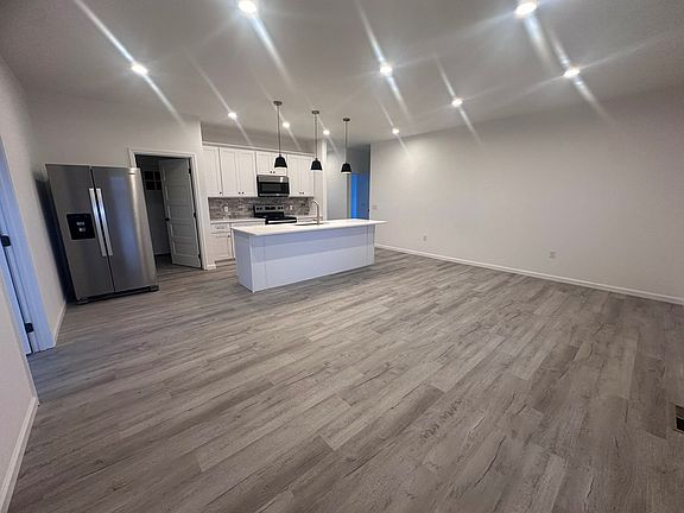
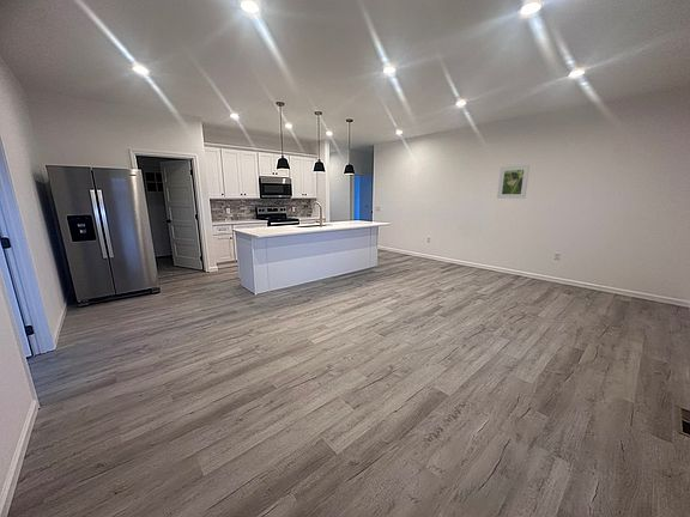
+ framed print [496,164,531,200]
